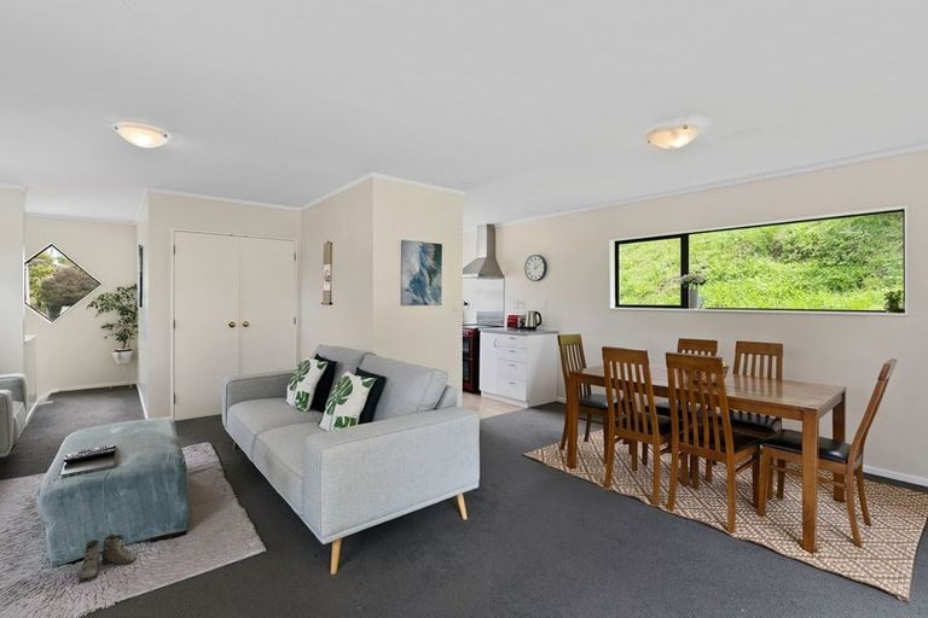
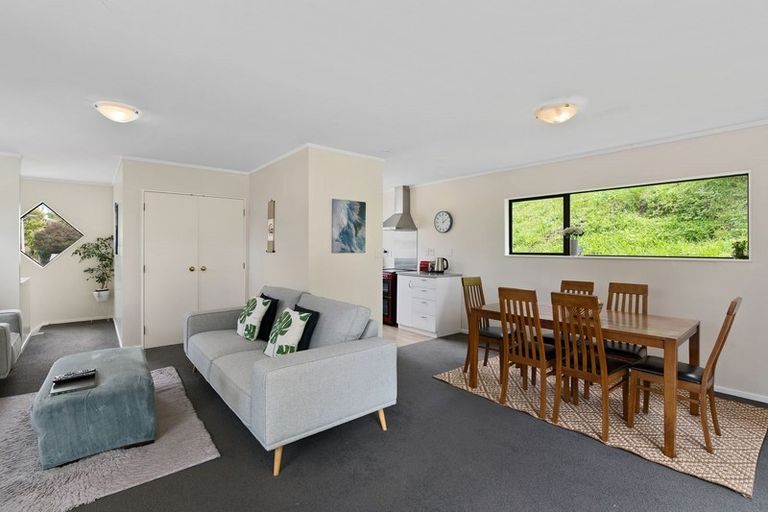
- boots [70,534,138,582]
